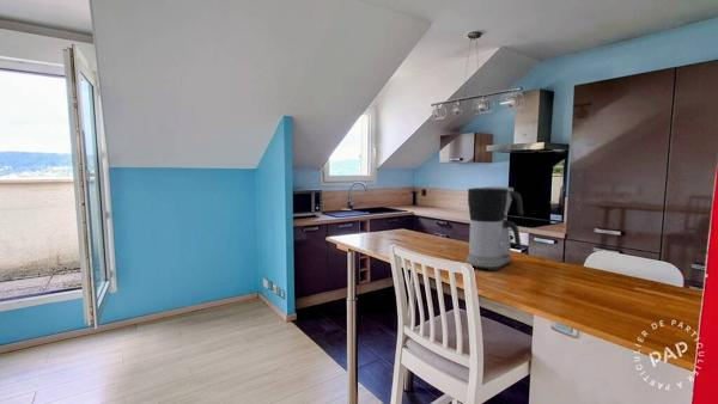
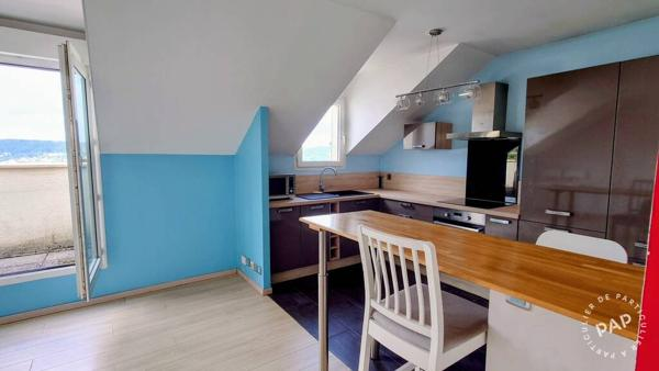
- coffee maker [466,185,524,271]
